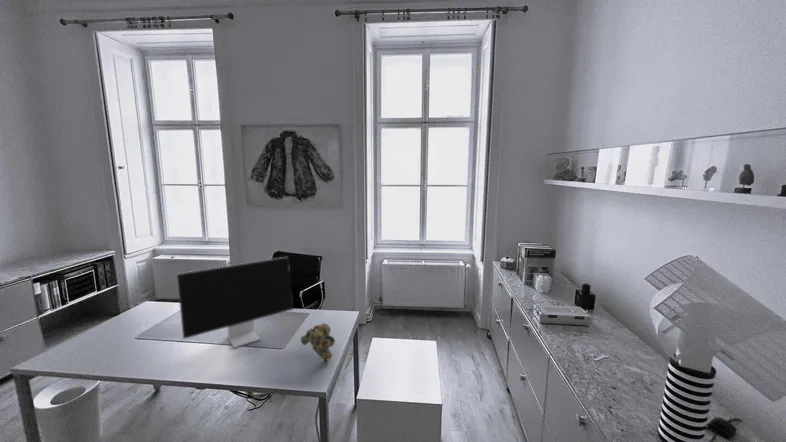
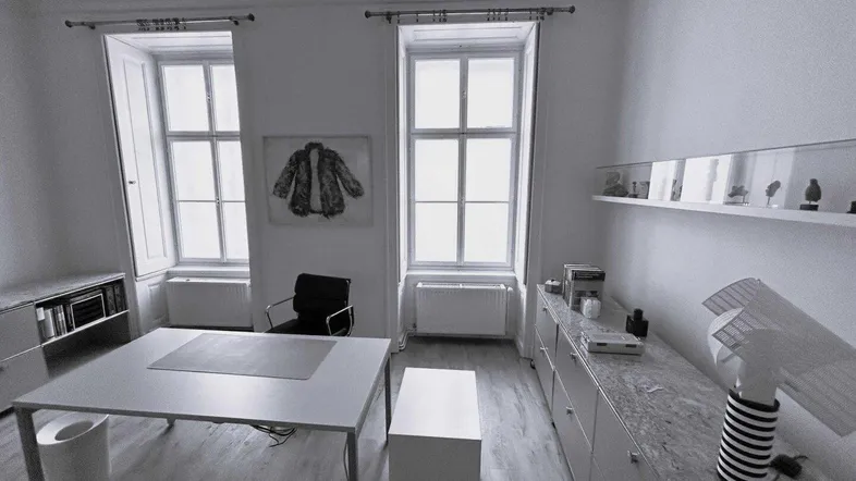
- computer monitor [176,256,294,349]
- decorative ball [300,322,336,362]
